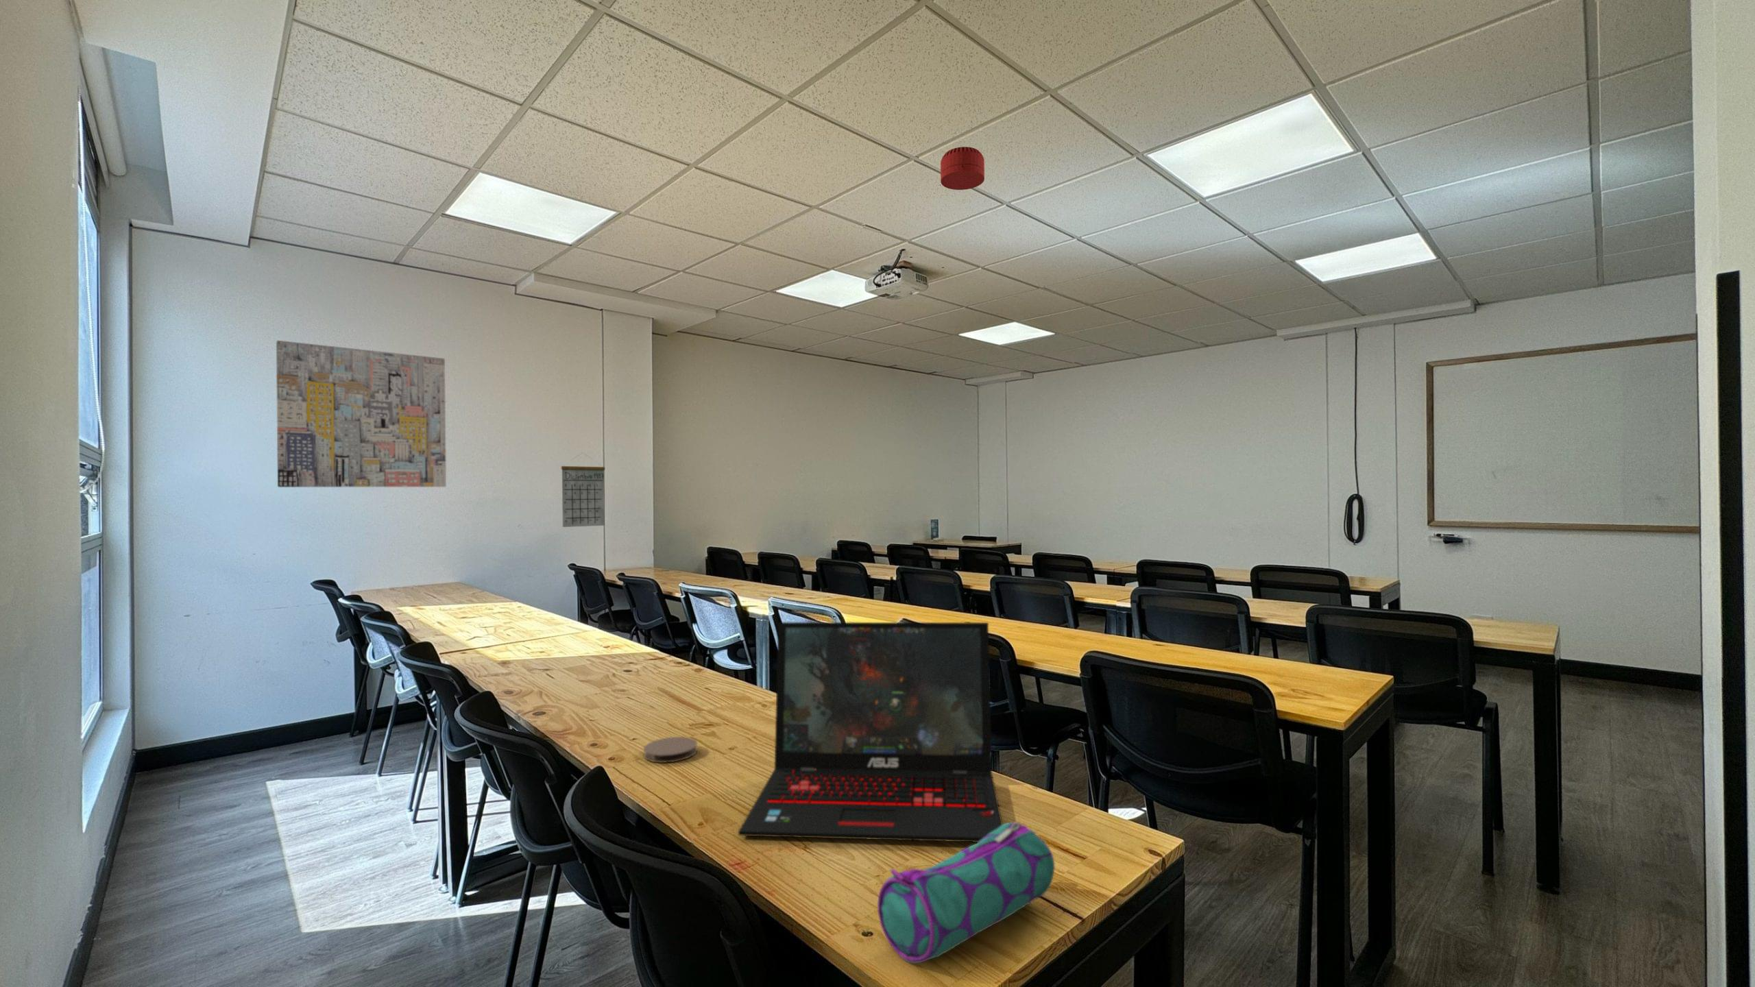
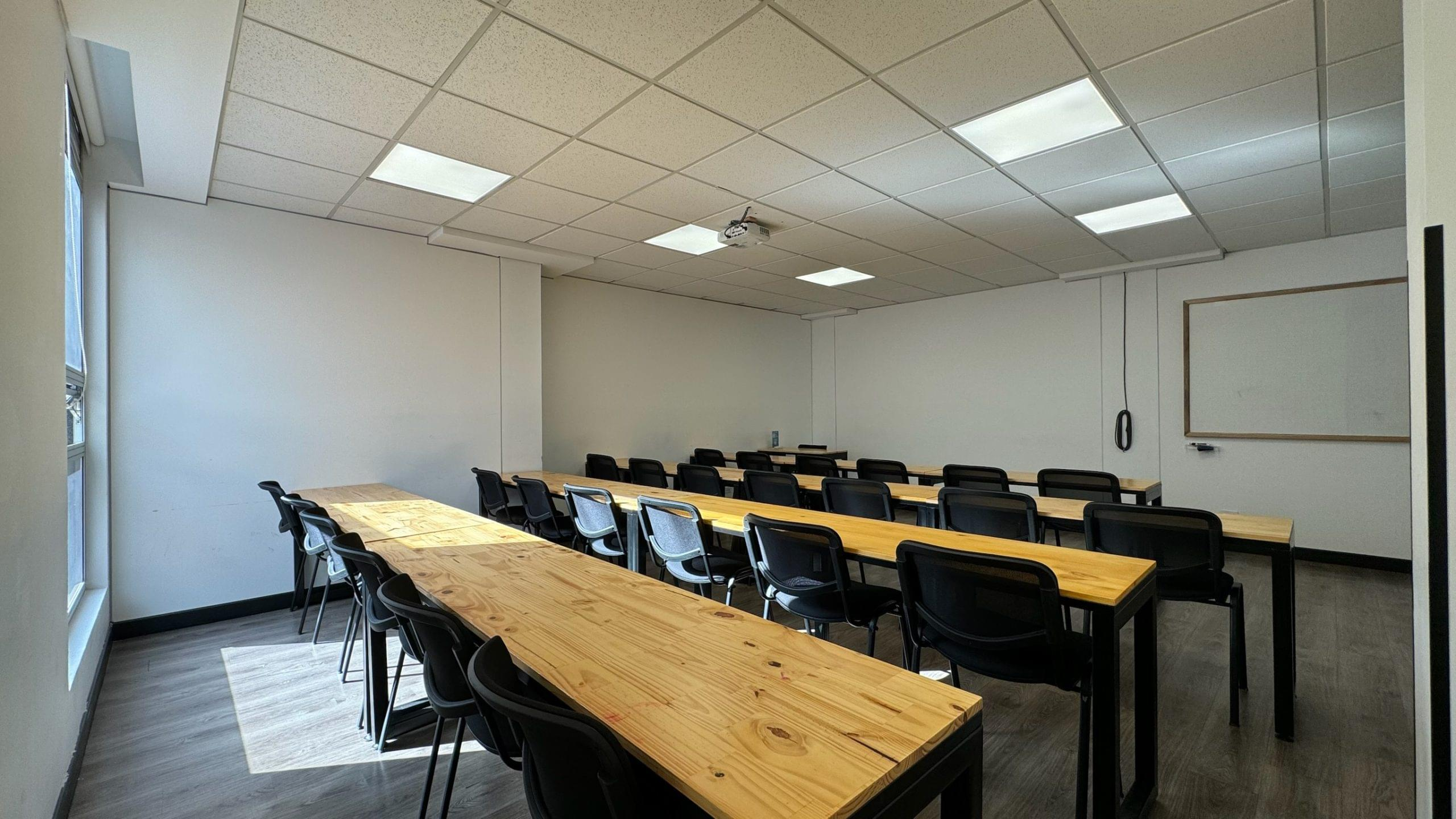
- laptop [738,622,1004,844]
- coaster [642,736,698,764]
- calendar [560,452,605,528]
- wall art [276,340,447,488]
- pencil case [876,821,1055,964]
- smoke detector [940,146,985,190]
